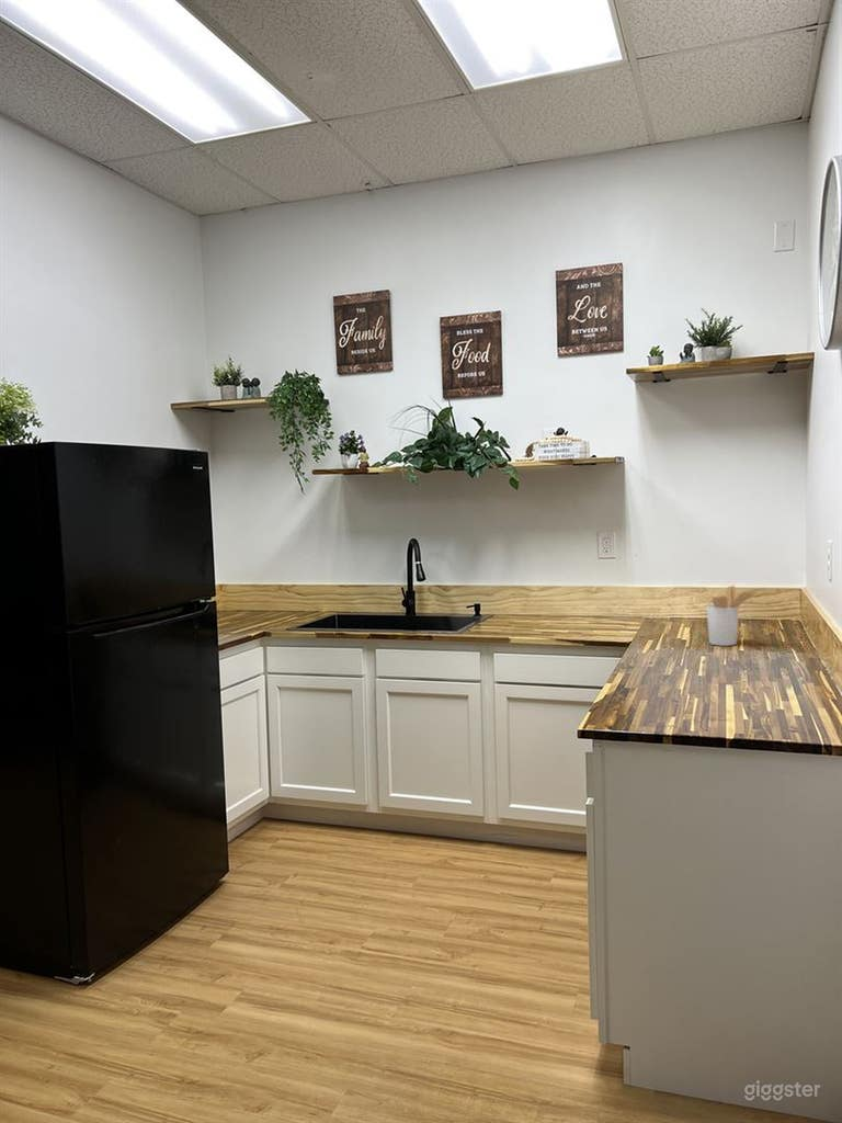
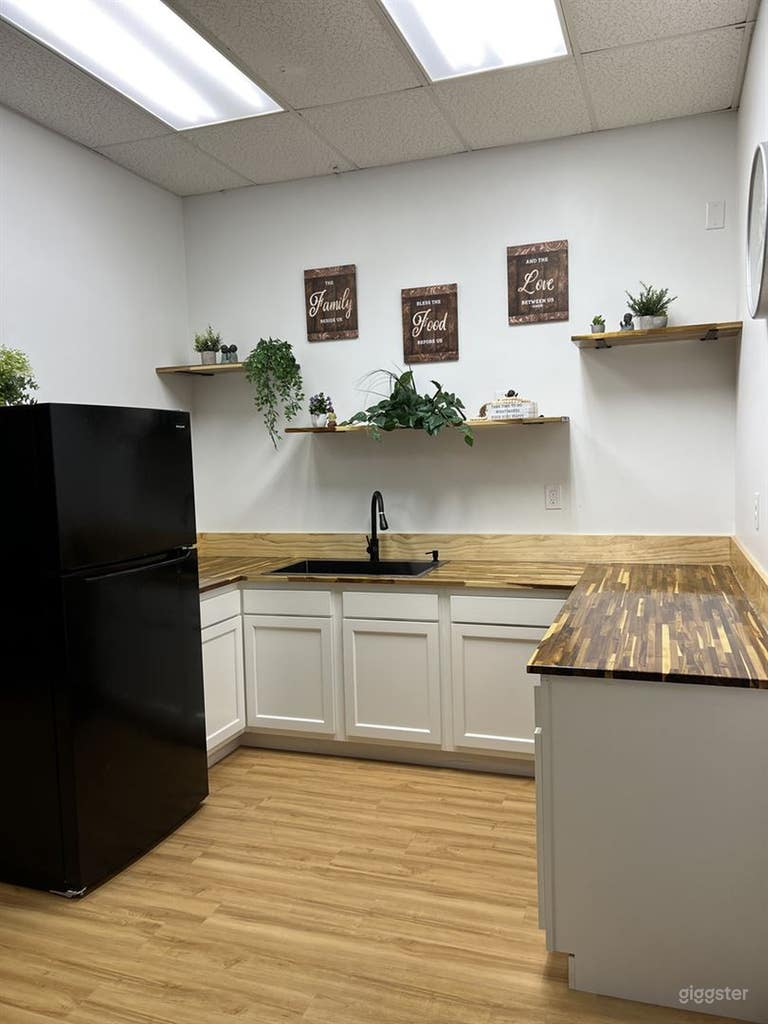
- utensil holder [705,585,756,647]
